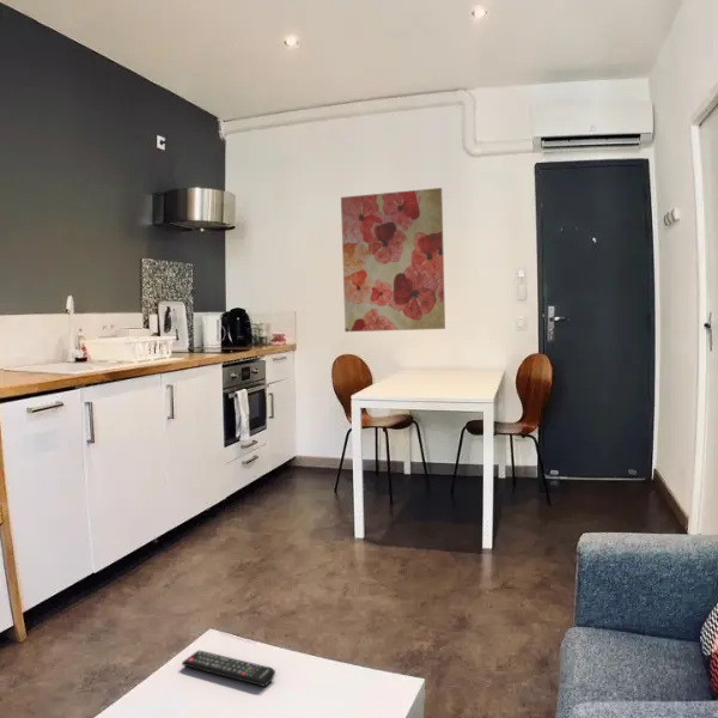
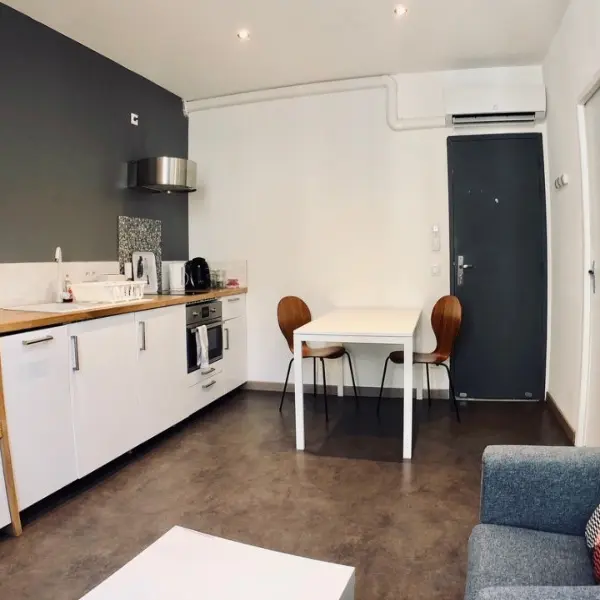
- wall art [340,187,446,333]
- remote control [181,650,276,688]
